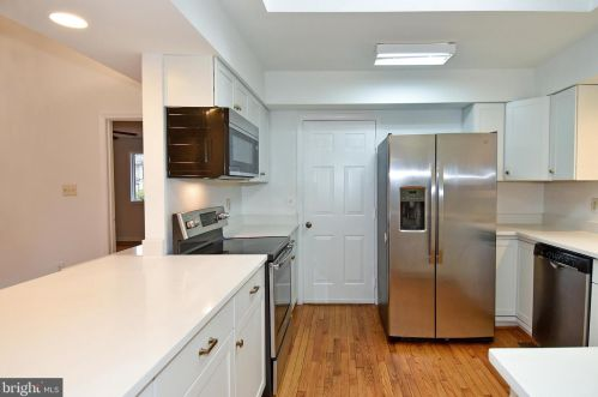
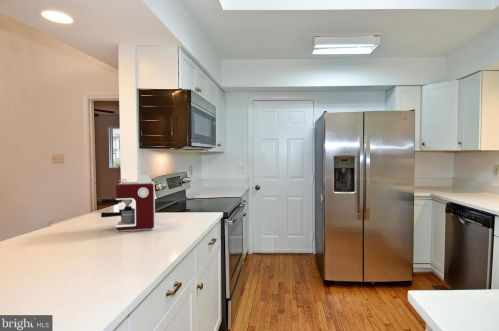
+ coffee maker [100,174,156,232]
